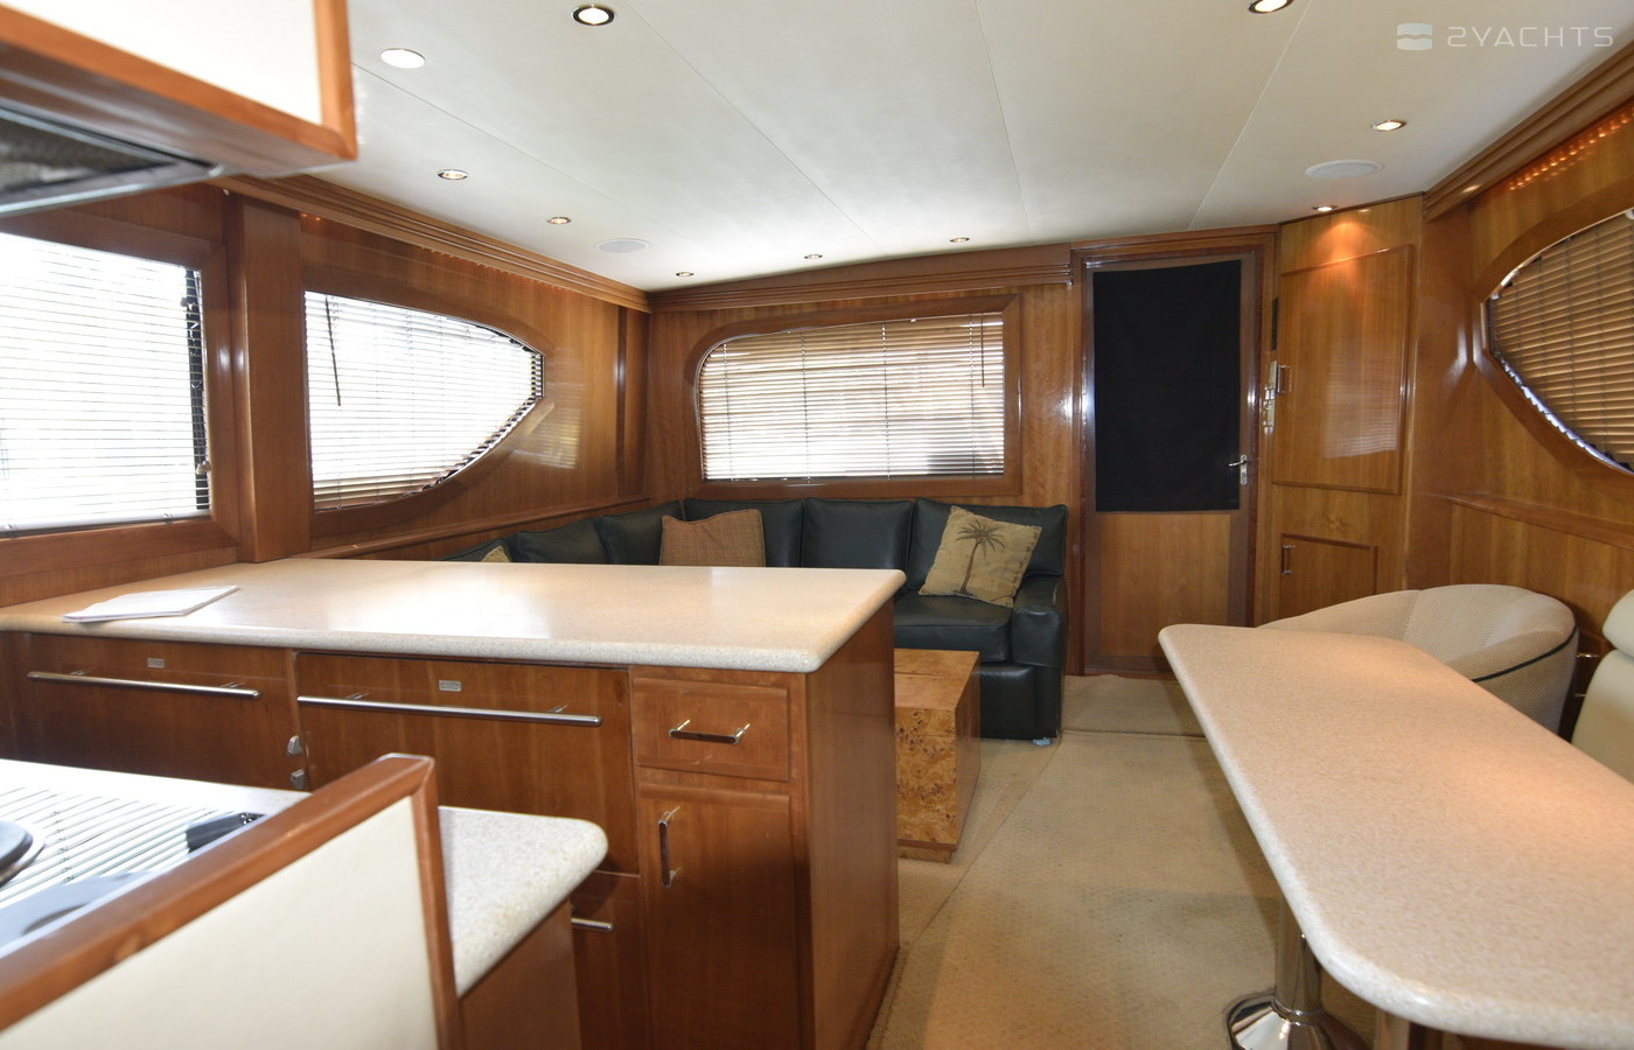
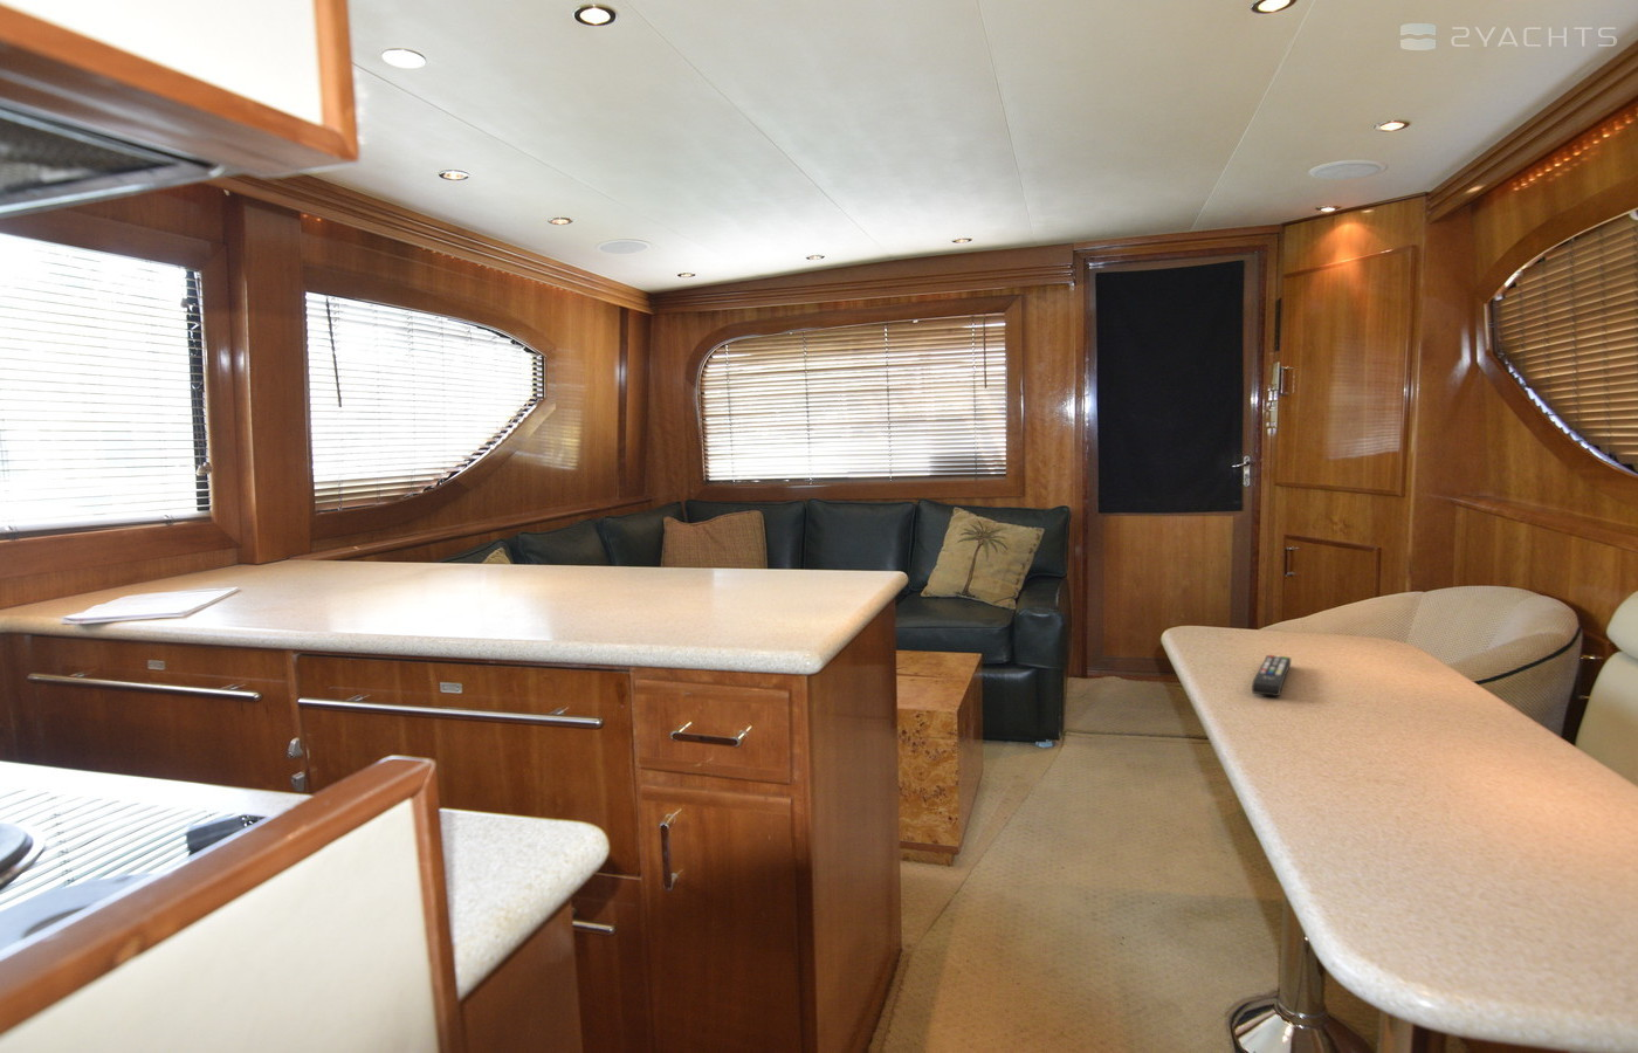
+ remote control [1251,654,1292,697]
